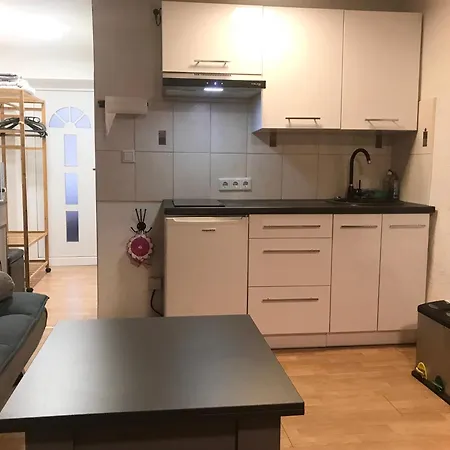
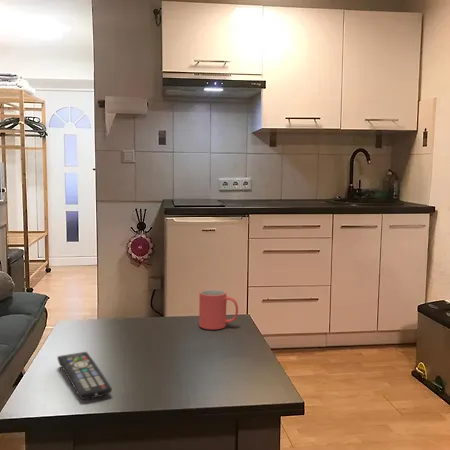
+ remote control [56,351,113,400]
+ mug [198,289,239,331]
